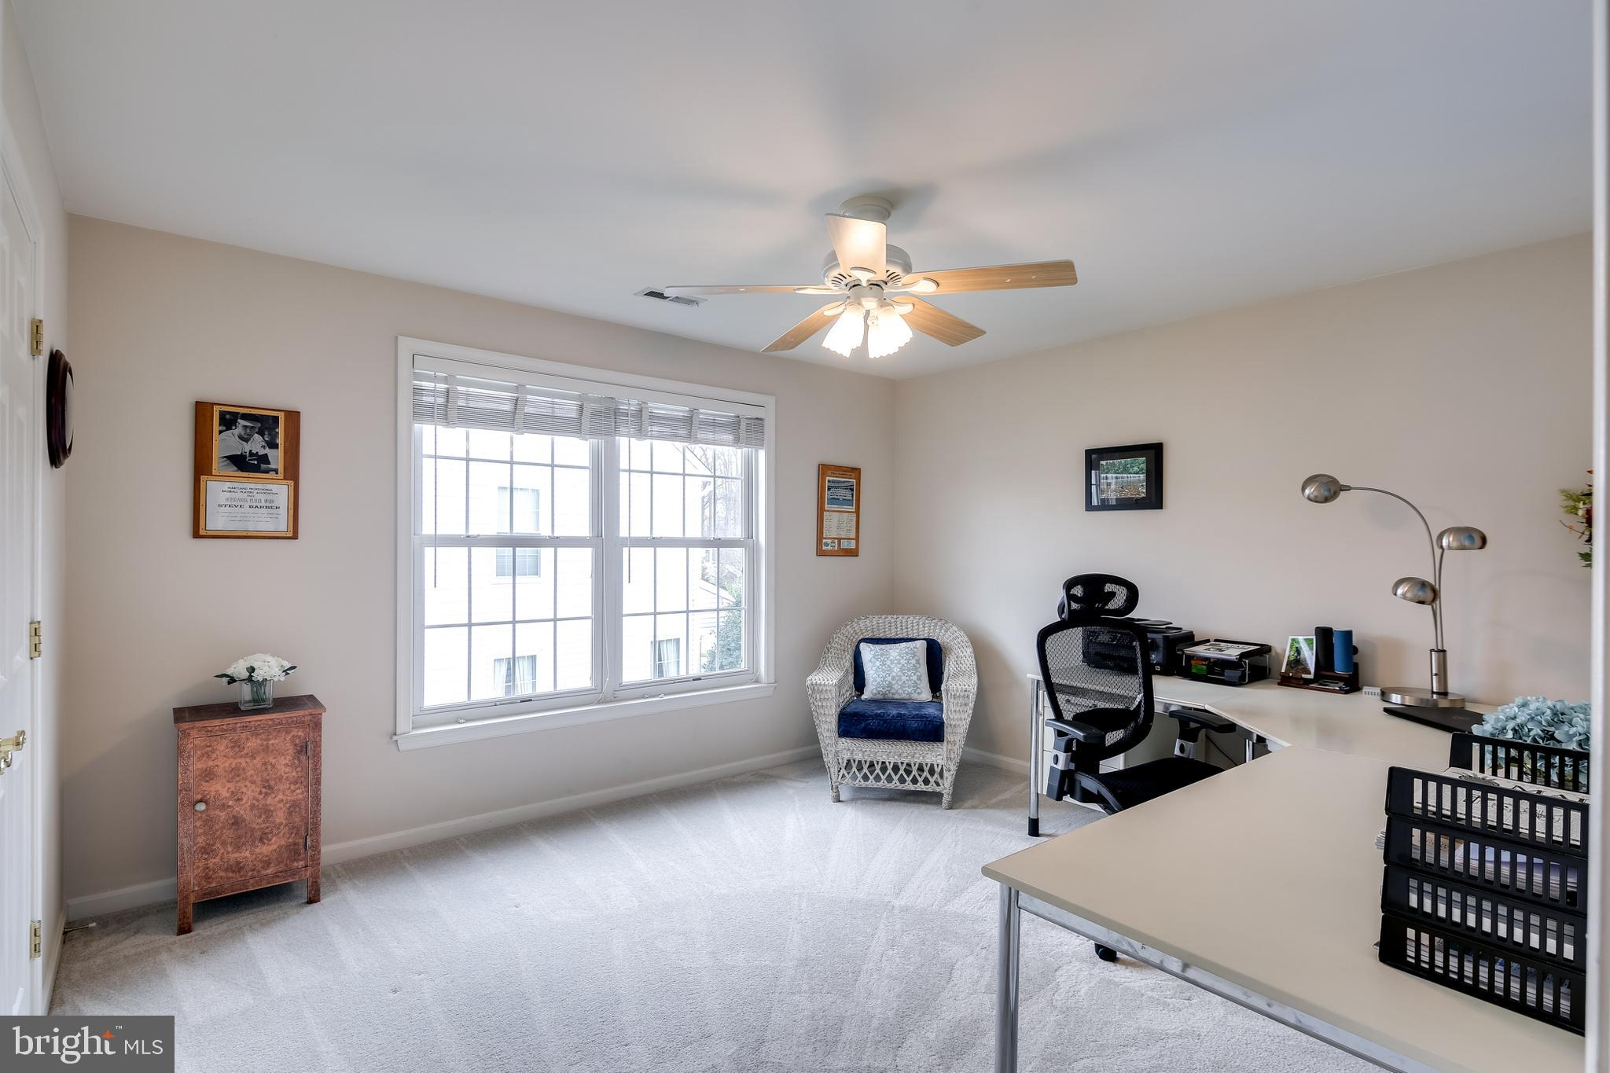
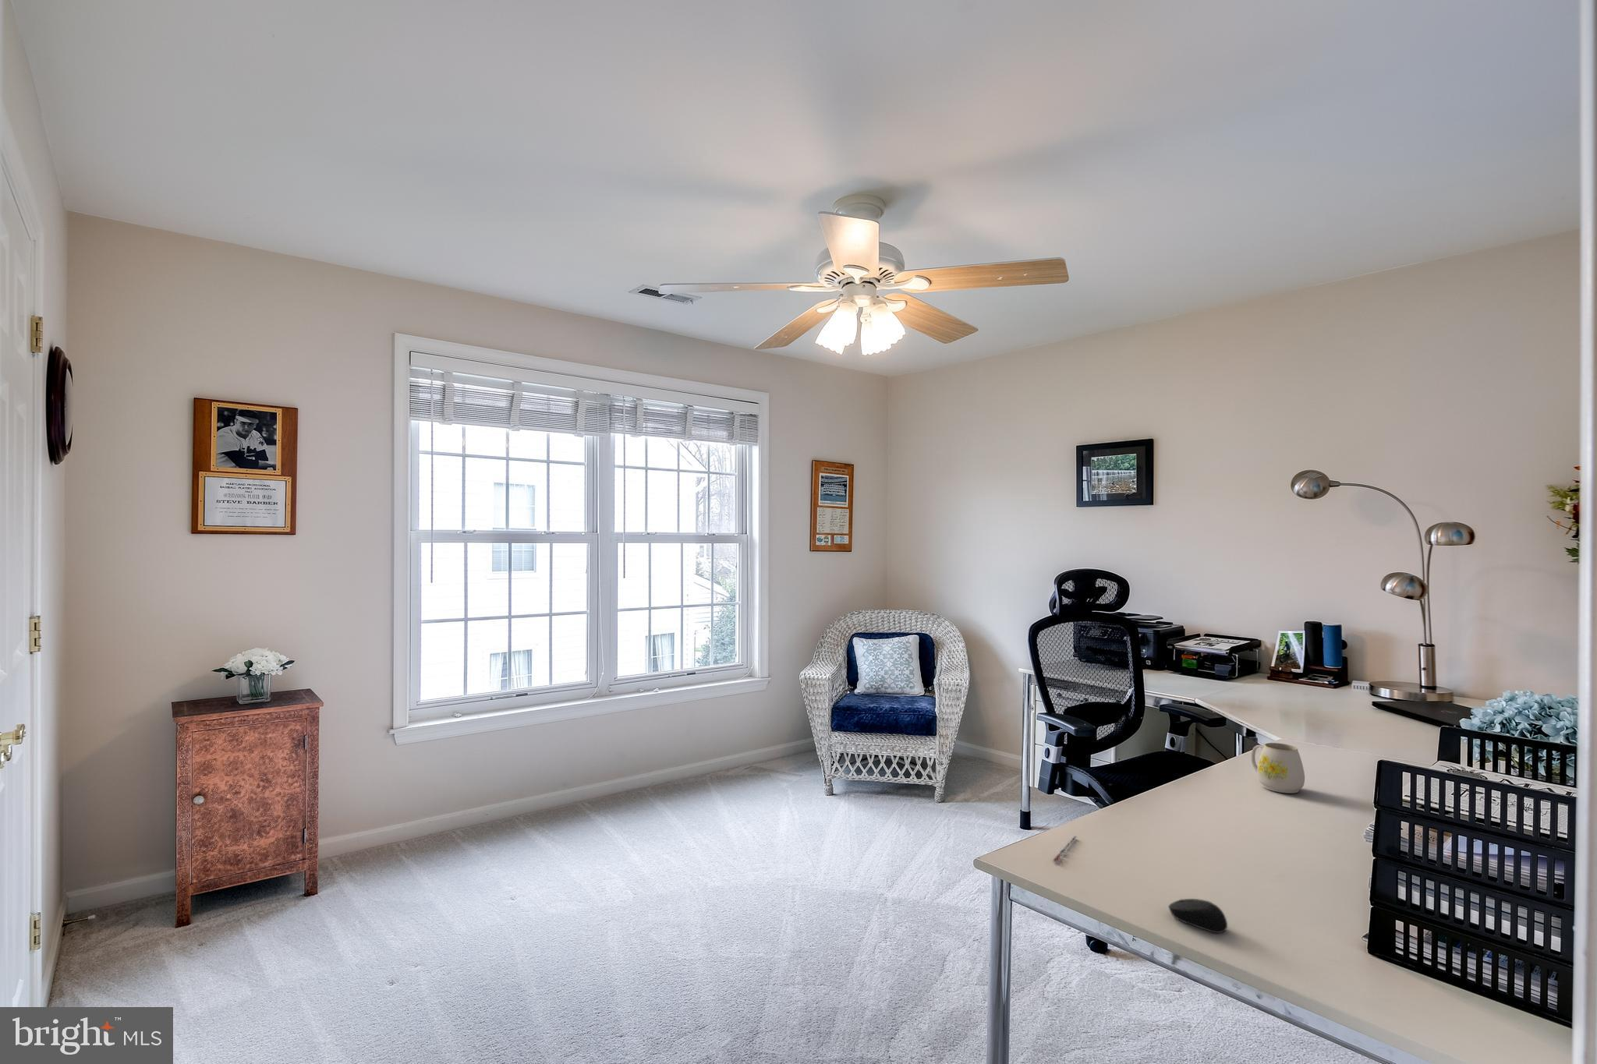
+ pen [1052,835,1078,862]
+ computer mouse [1167,898,1228,933]
+ mug [1250,742,1305,794]
